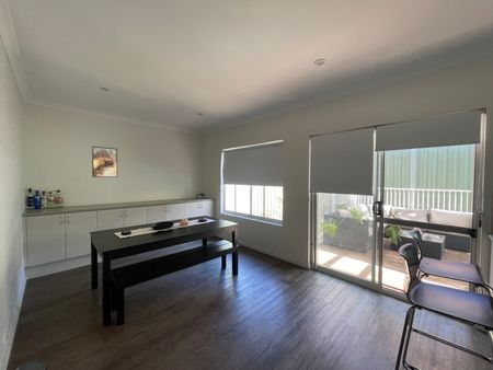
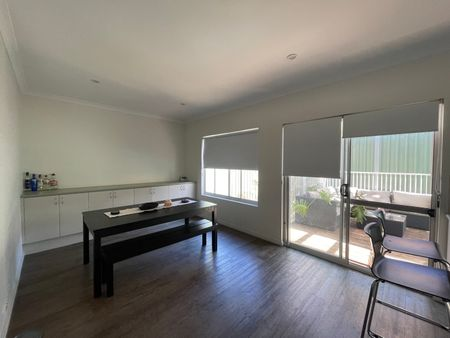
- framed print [91,144,118,178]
